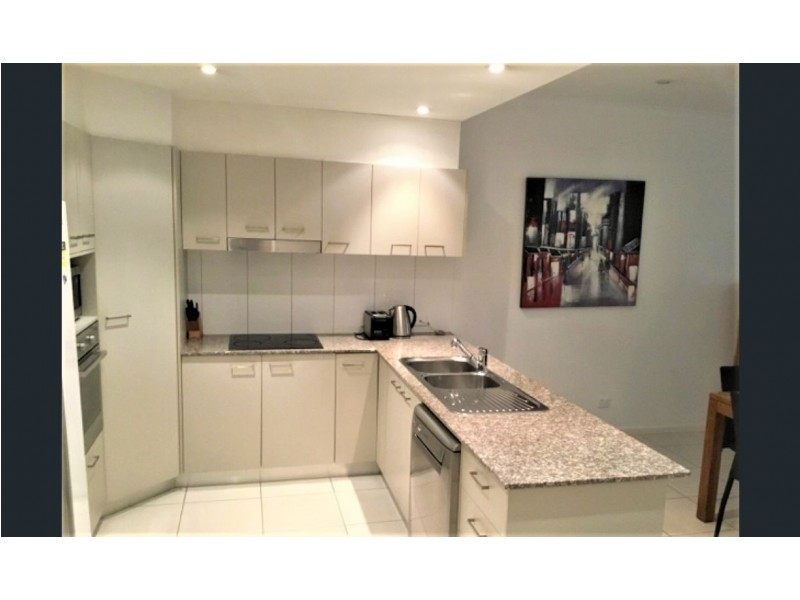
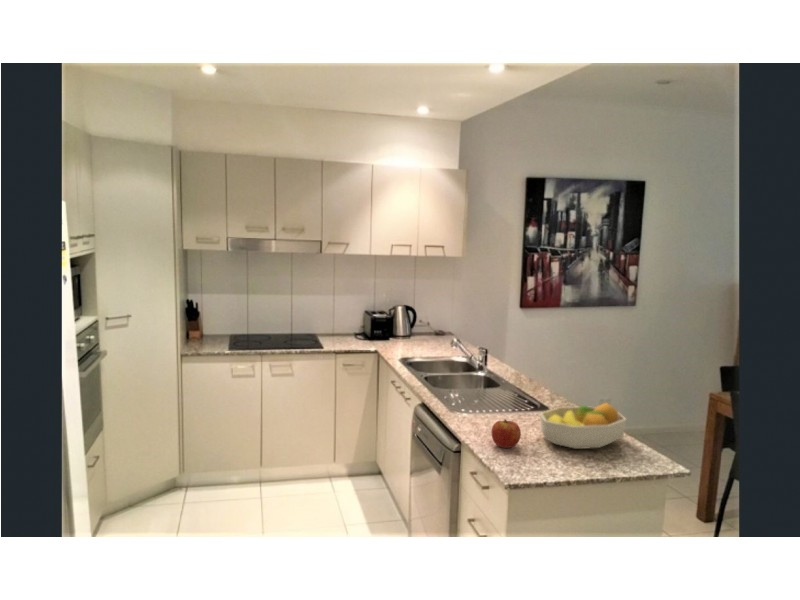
+ fruit bowl [539,401,628,450]
+ apple [490,418,522,449]
